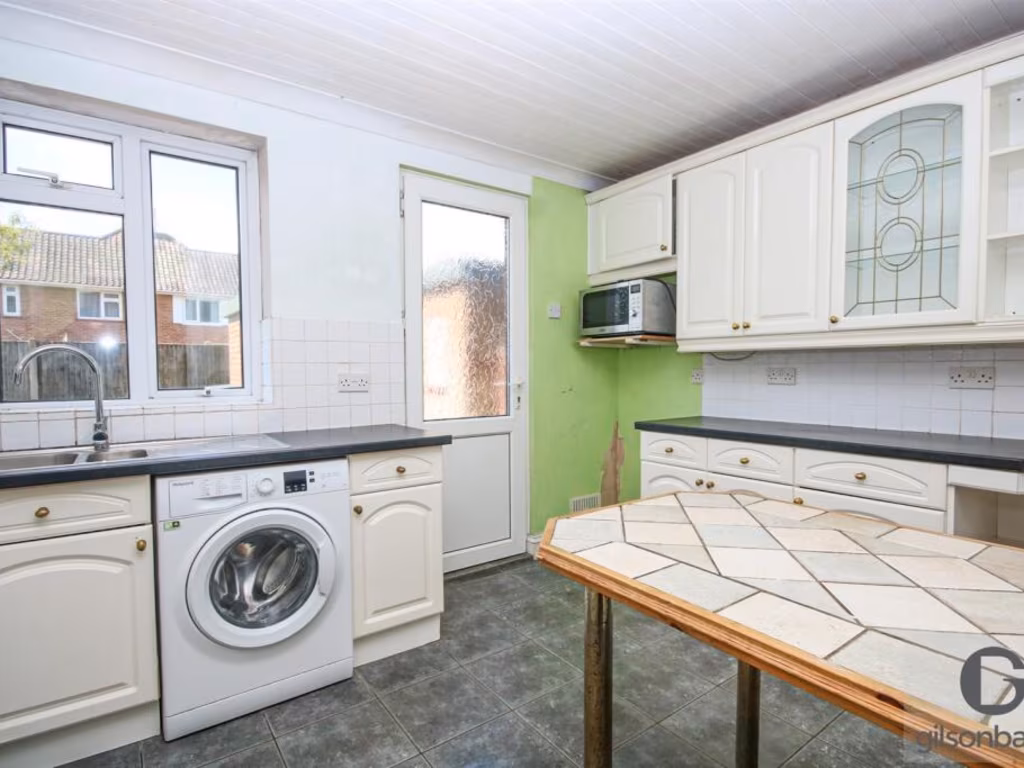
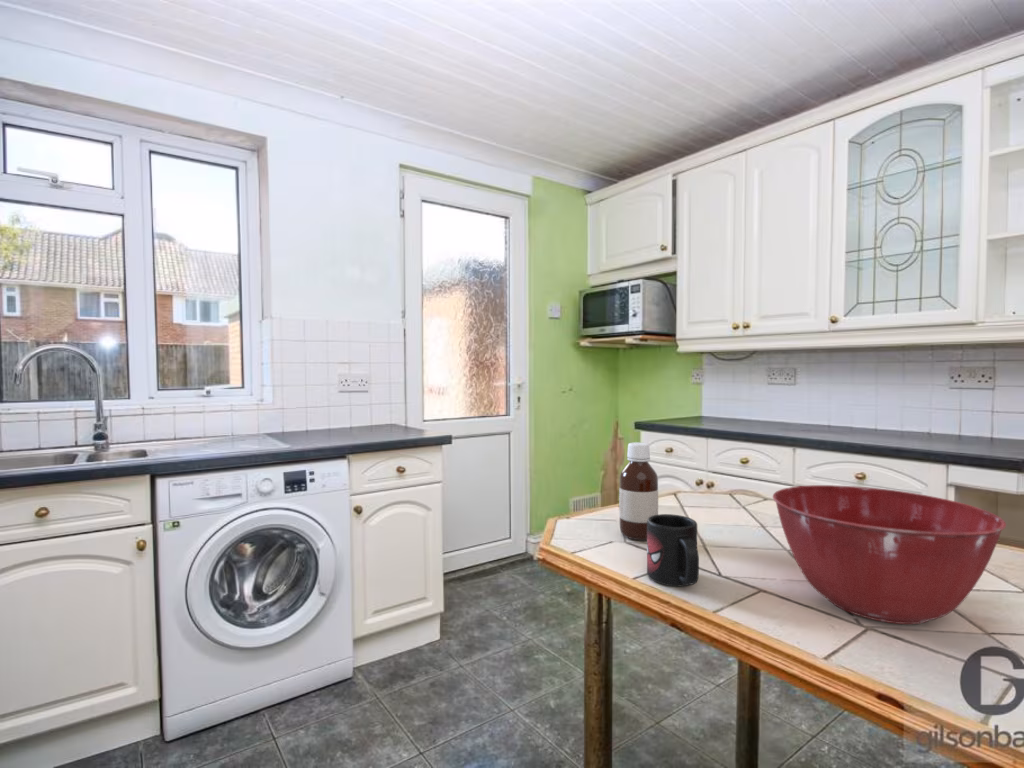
+ bottle [618,441,659,541]
+ mug [646,513,700,587]
+ mixing bowl [772,484,1007,625]
